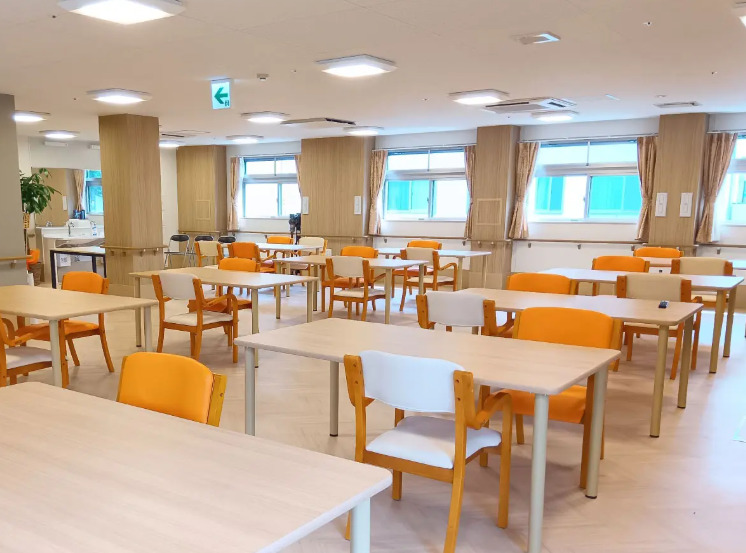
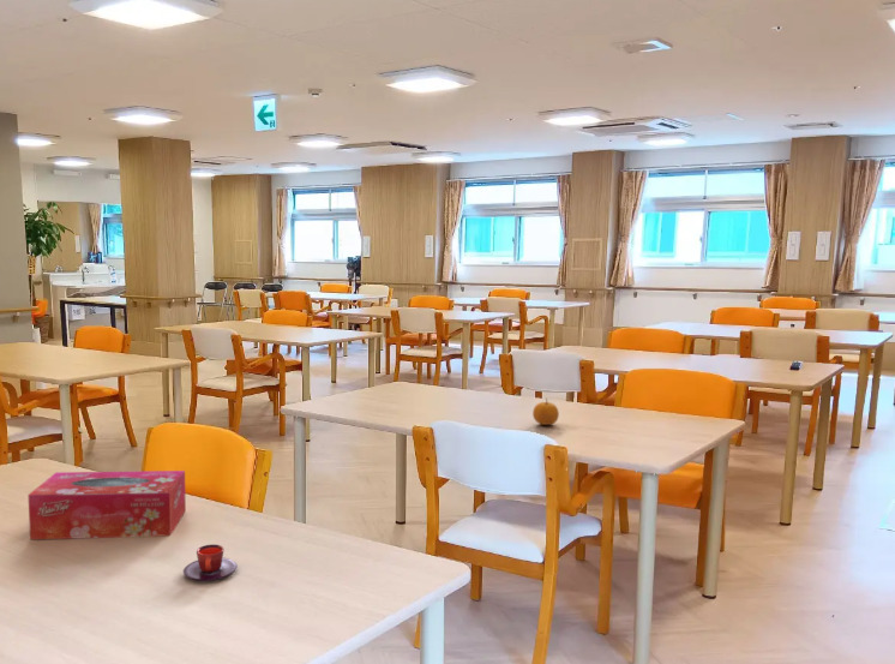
+ fruit [531,397,560,426]
+ teacup [182,543,239,582]
+ tissue box [28,469,187,540]
